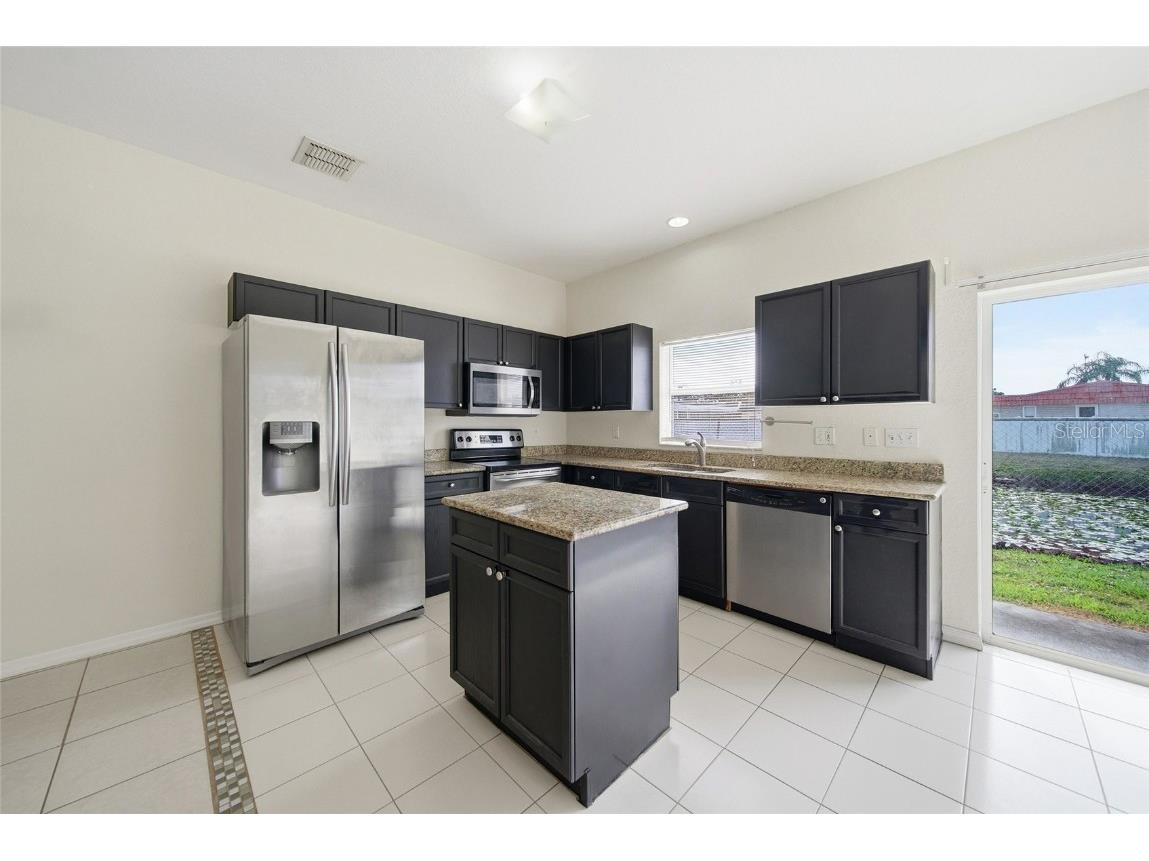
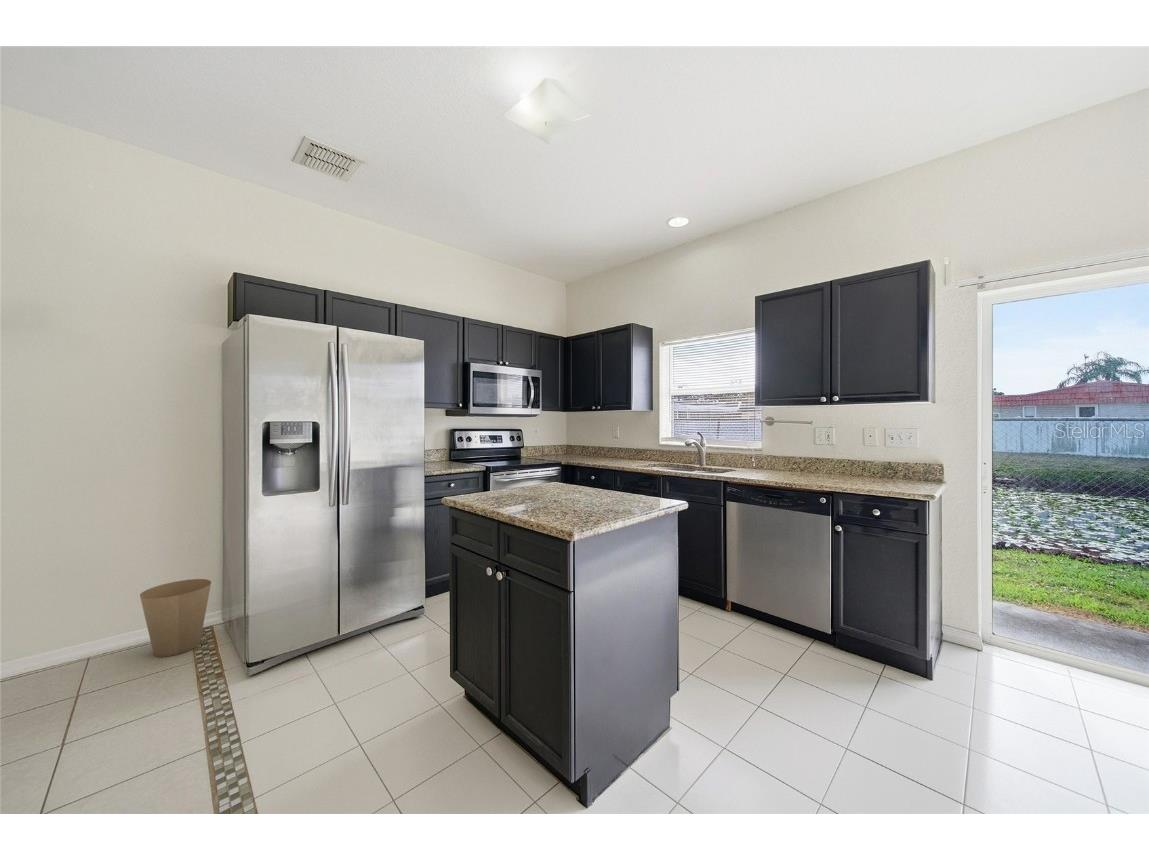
+ trash can [139,578,212,658]
